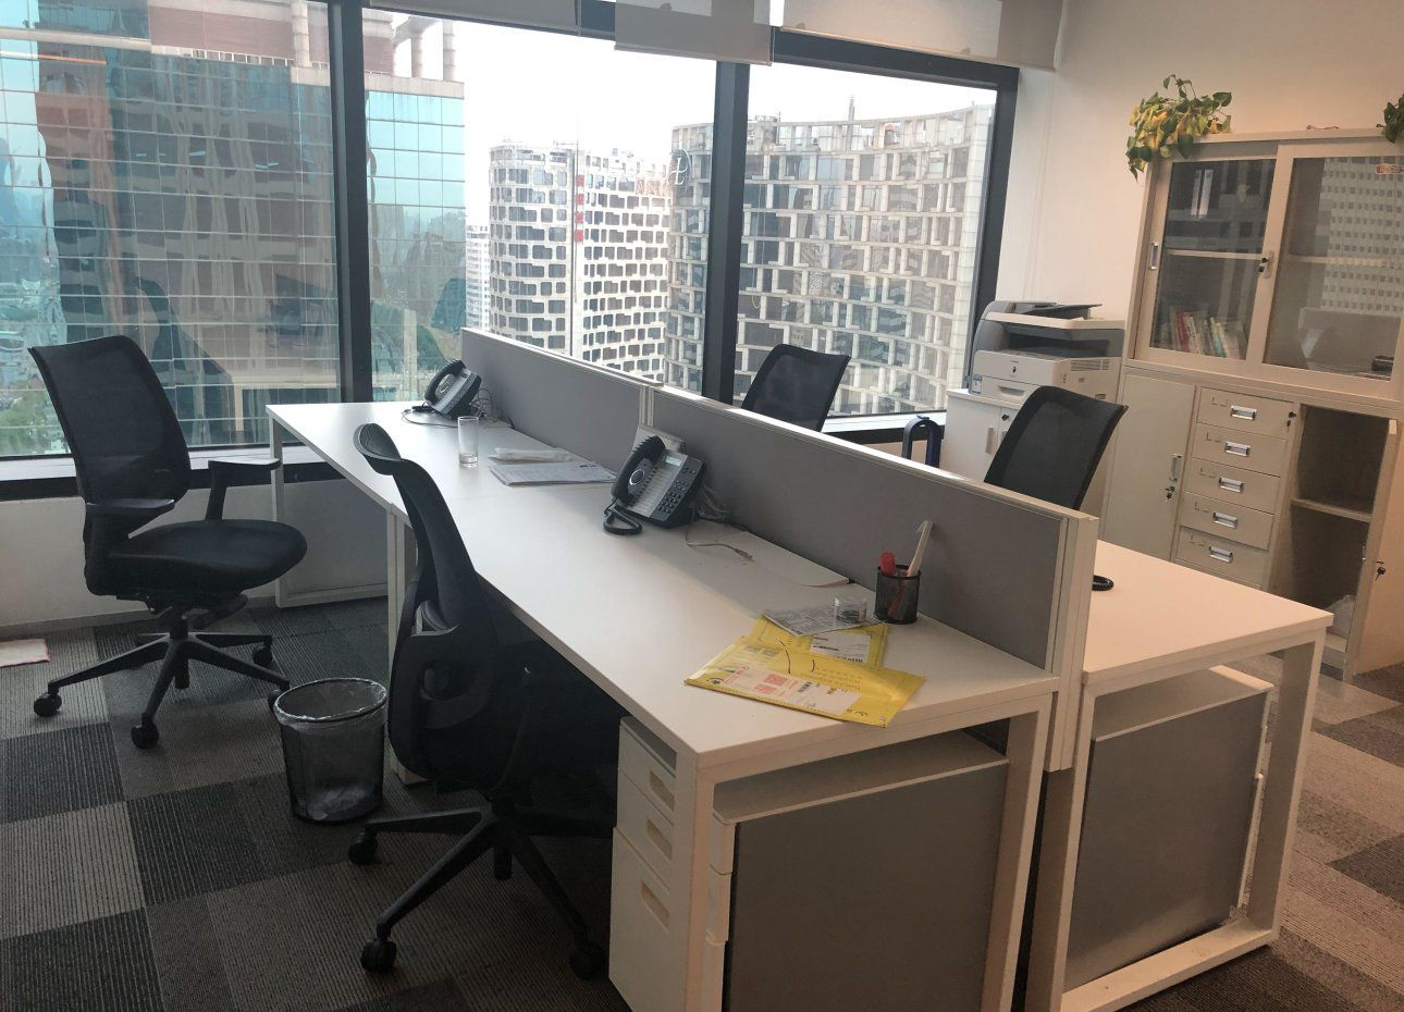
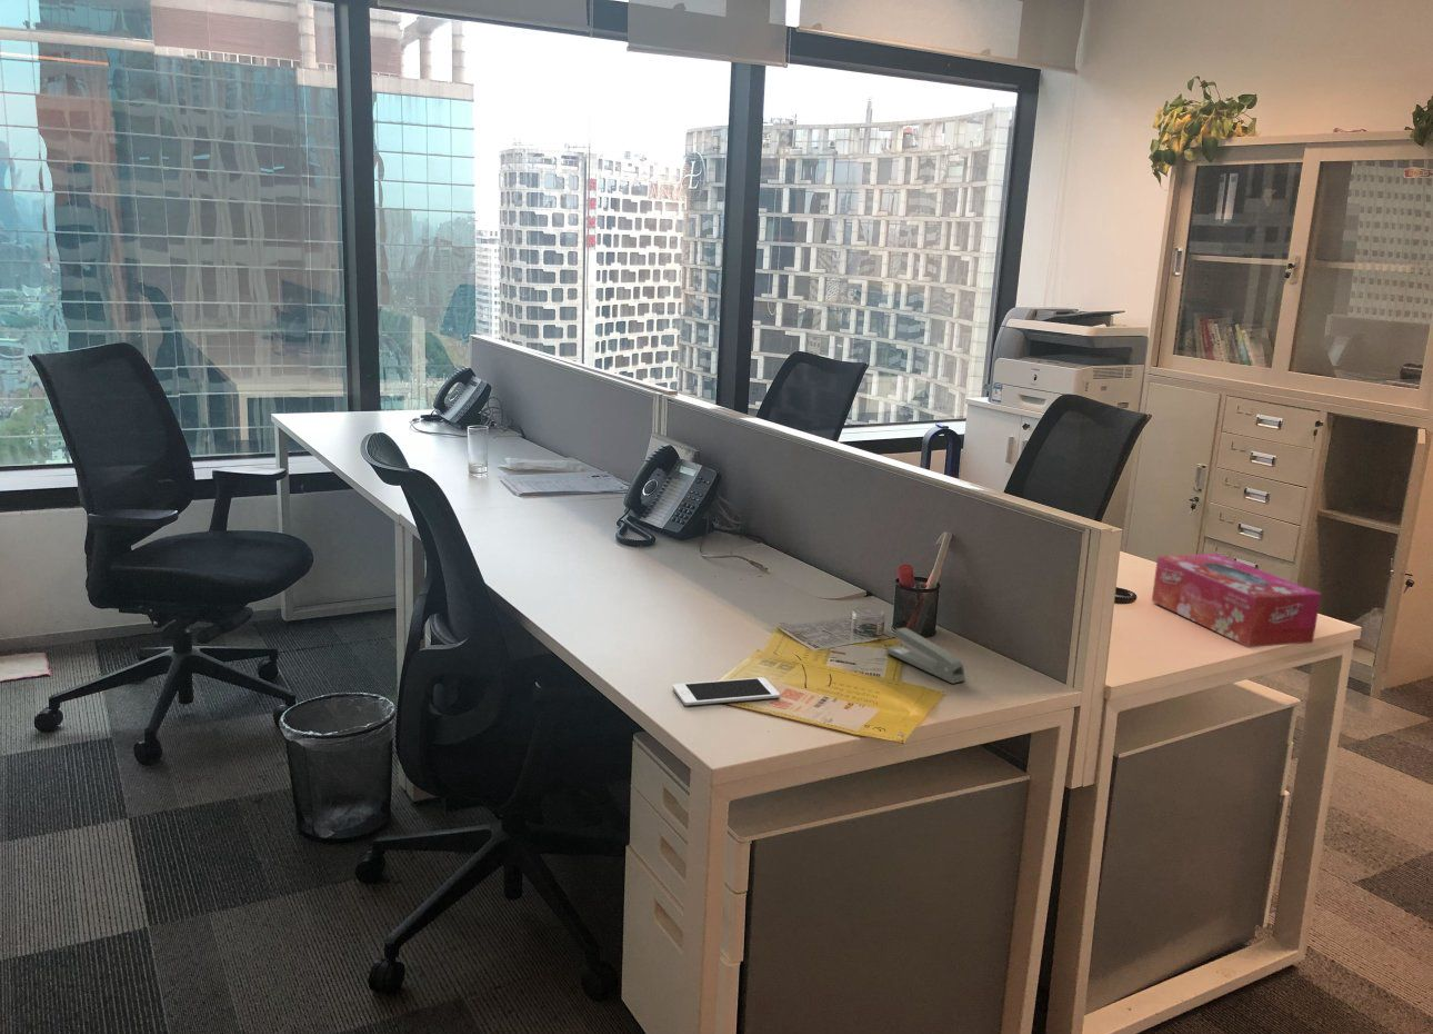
+ stapler [884,626,967,685]
+ tissue box [1150,552,1322,648]
+ cell phone [672,676,781,707]
